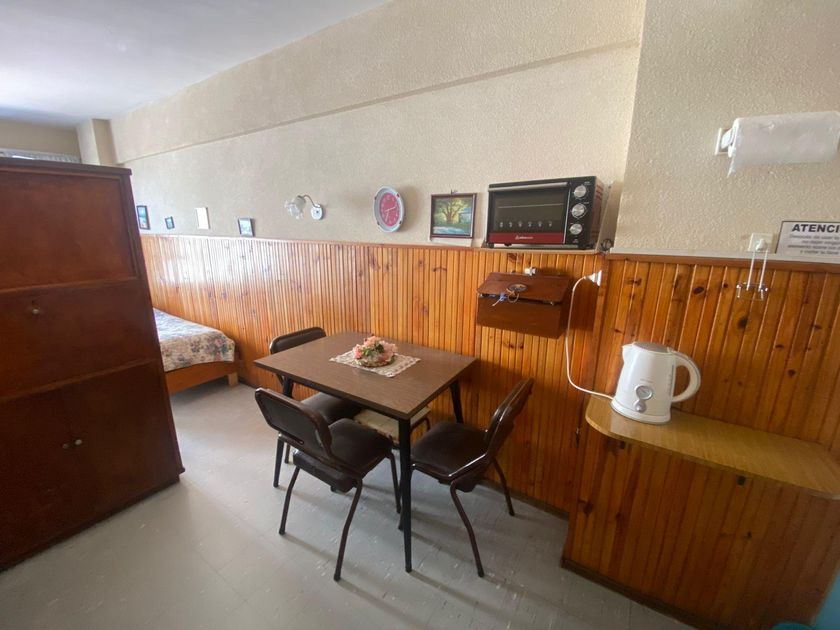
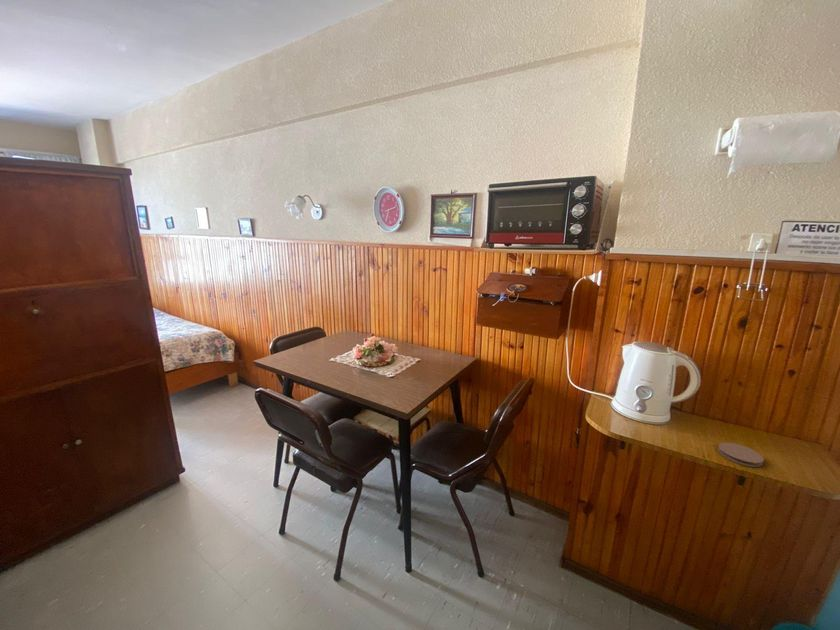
+ coaster [717,442,765,468]
